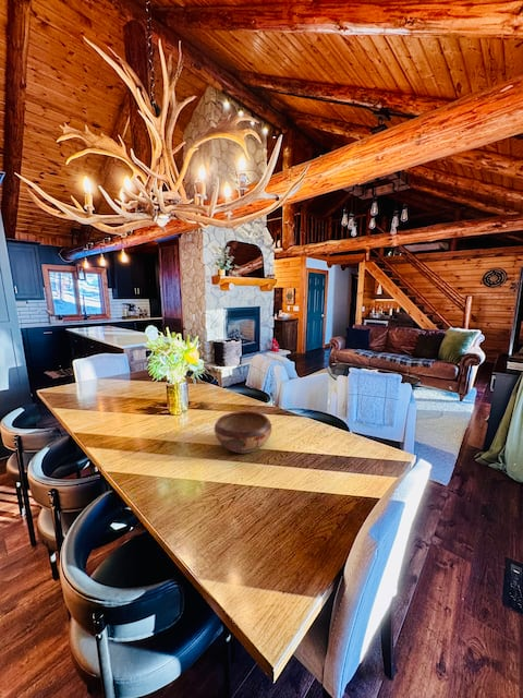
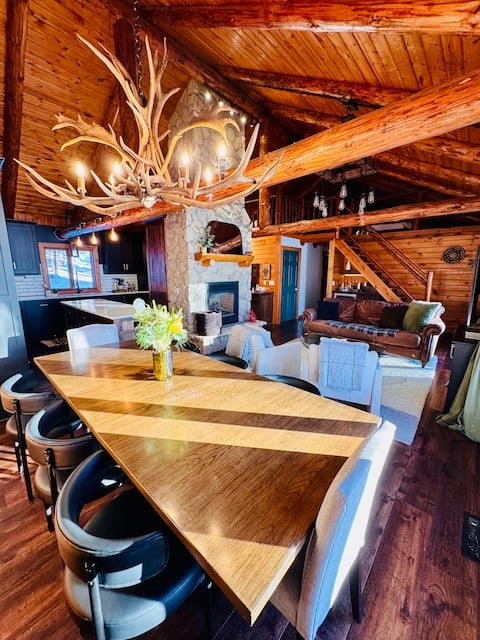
- decorative bowl [214,410,272,455]
